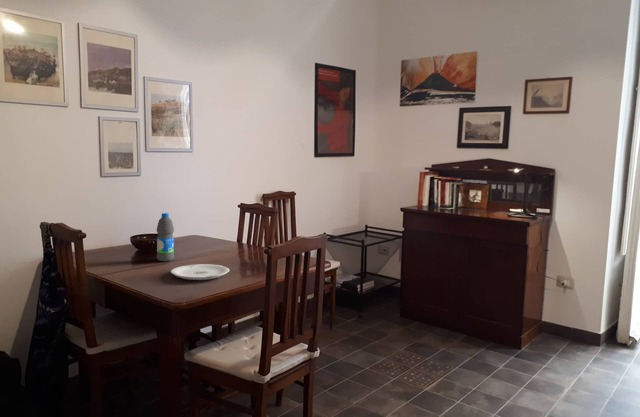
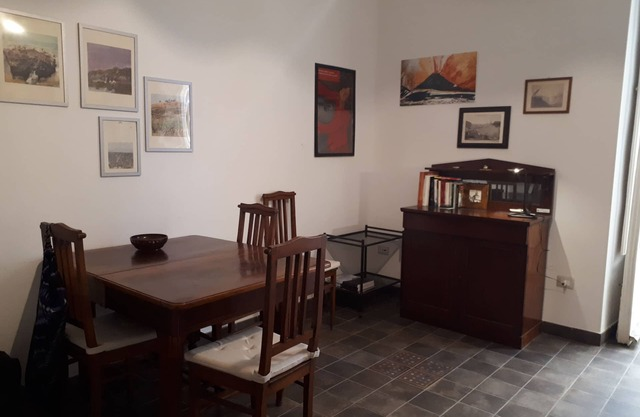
- plate [170,263,230,281]
- water bottle [156,212,175,262]
